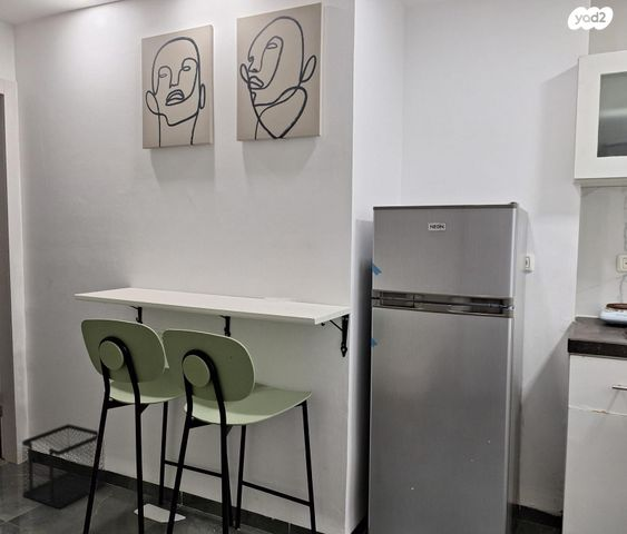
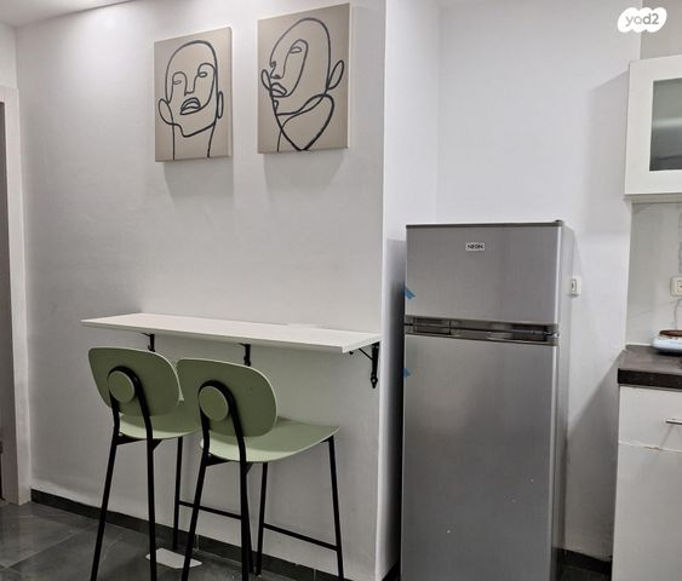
- wastebasket [21,423,106,510]
